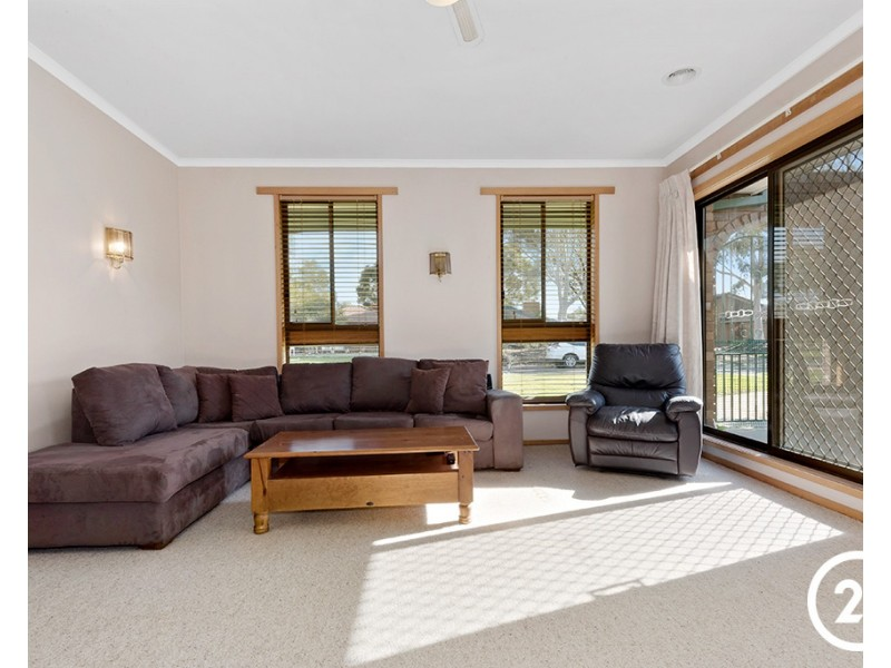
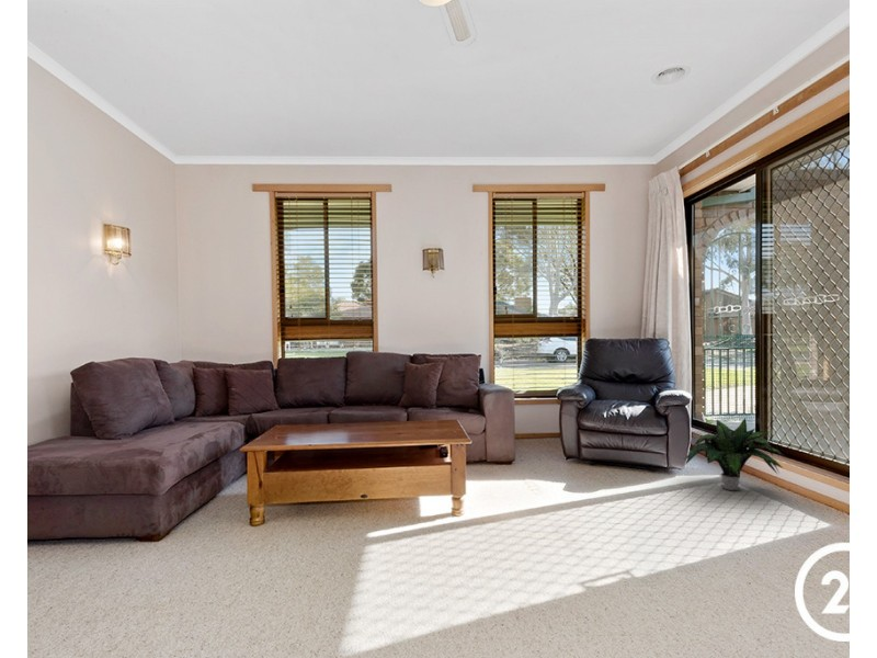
+ potted plant [682,417,788,491]
